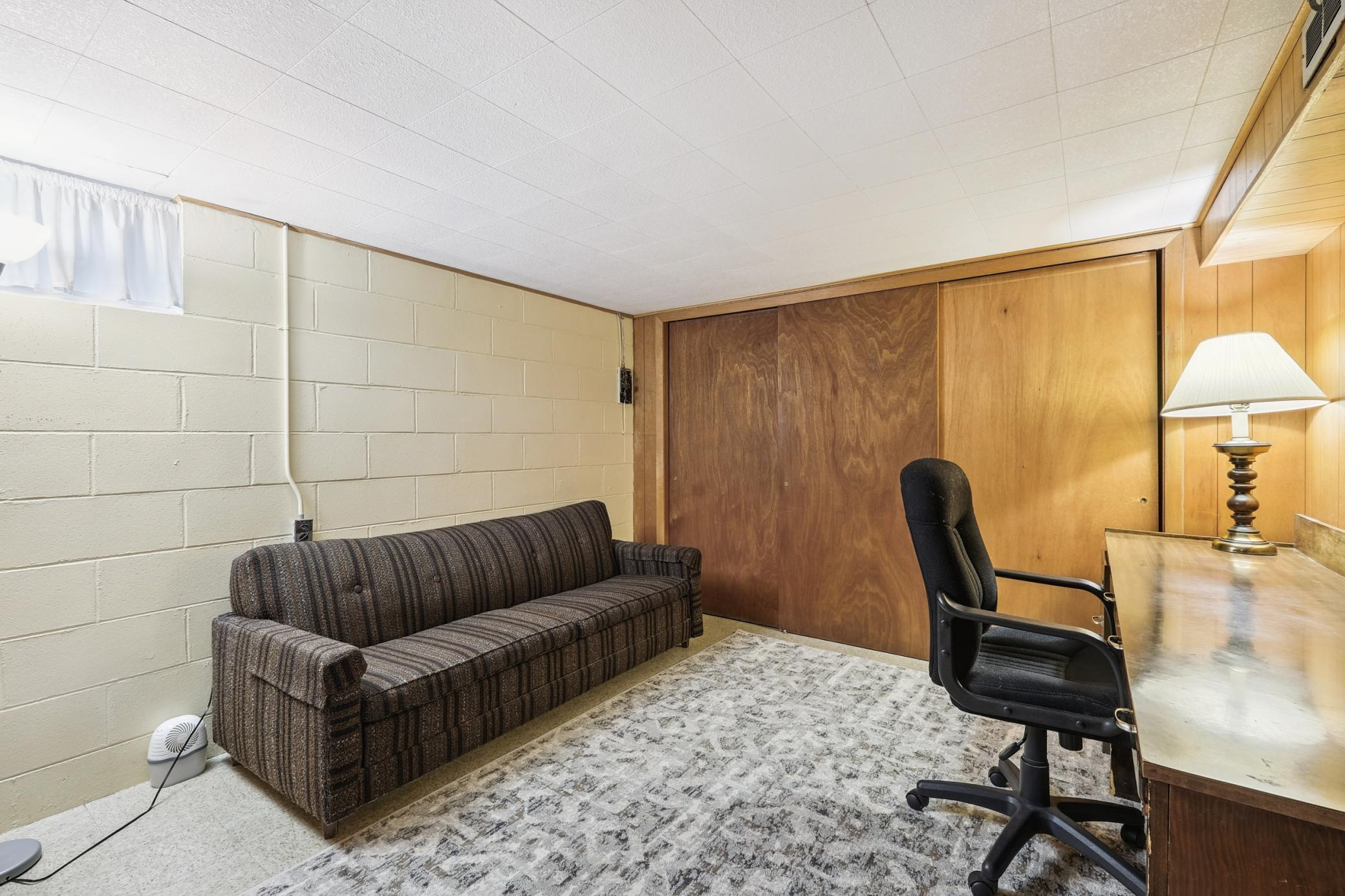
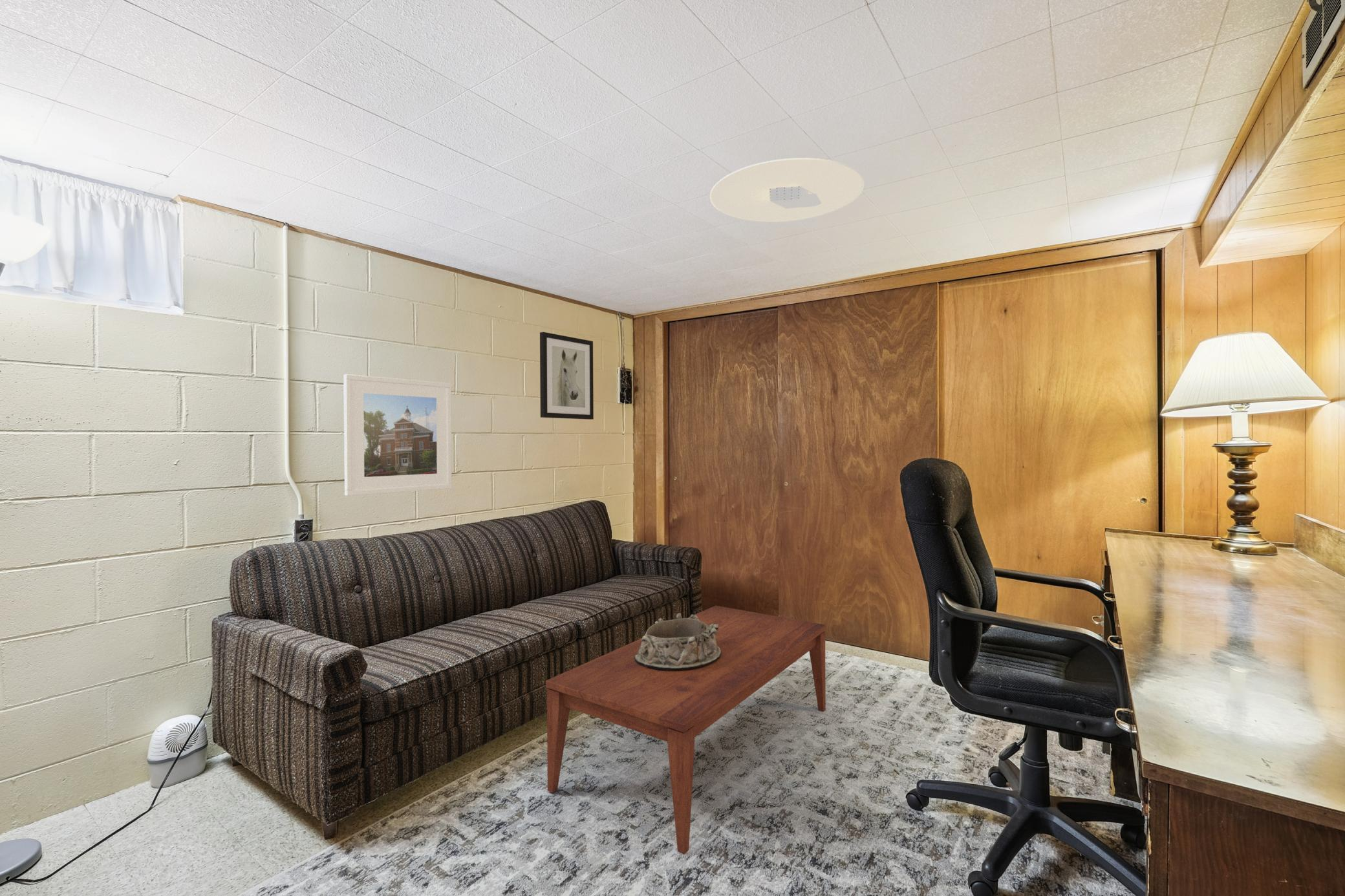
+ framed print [343,374,453,496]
+ wall art [539,332,594,420]
+ ceiling light [709,157,865,223]
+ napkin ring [634,613,722,670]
+ coffee table [545,605,826,855]
